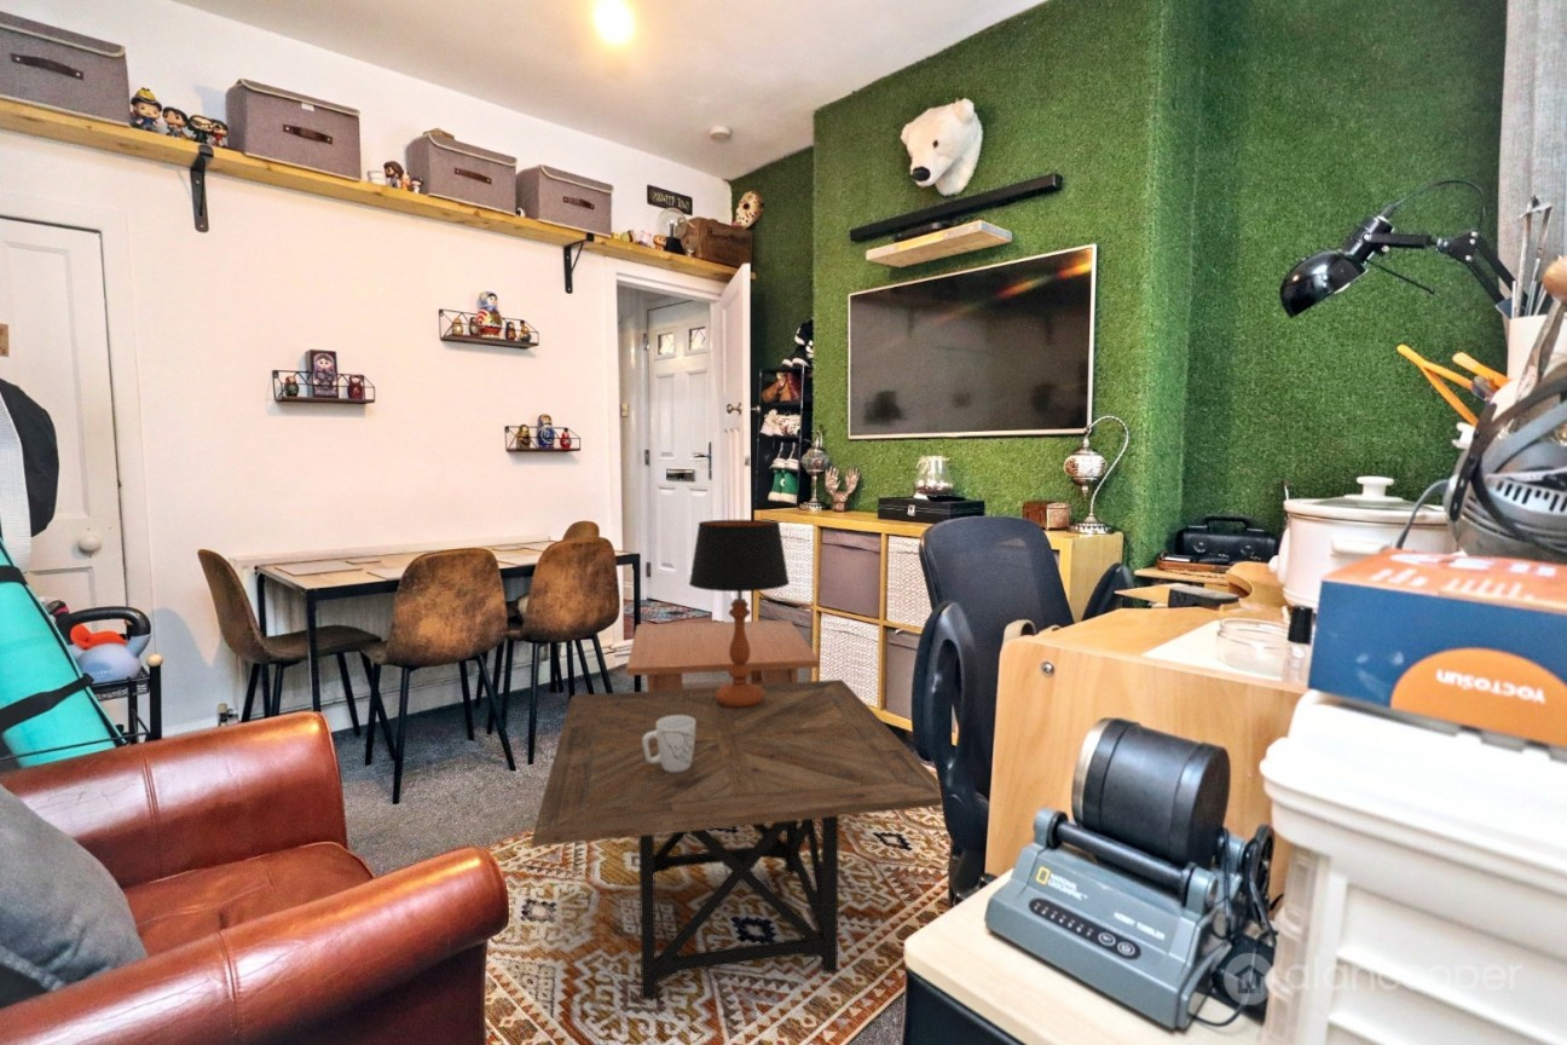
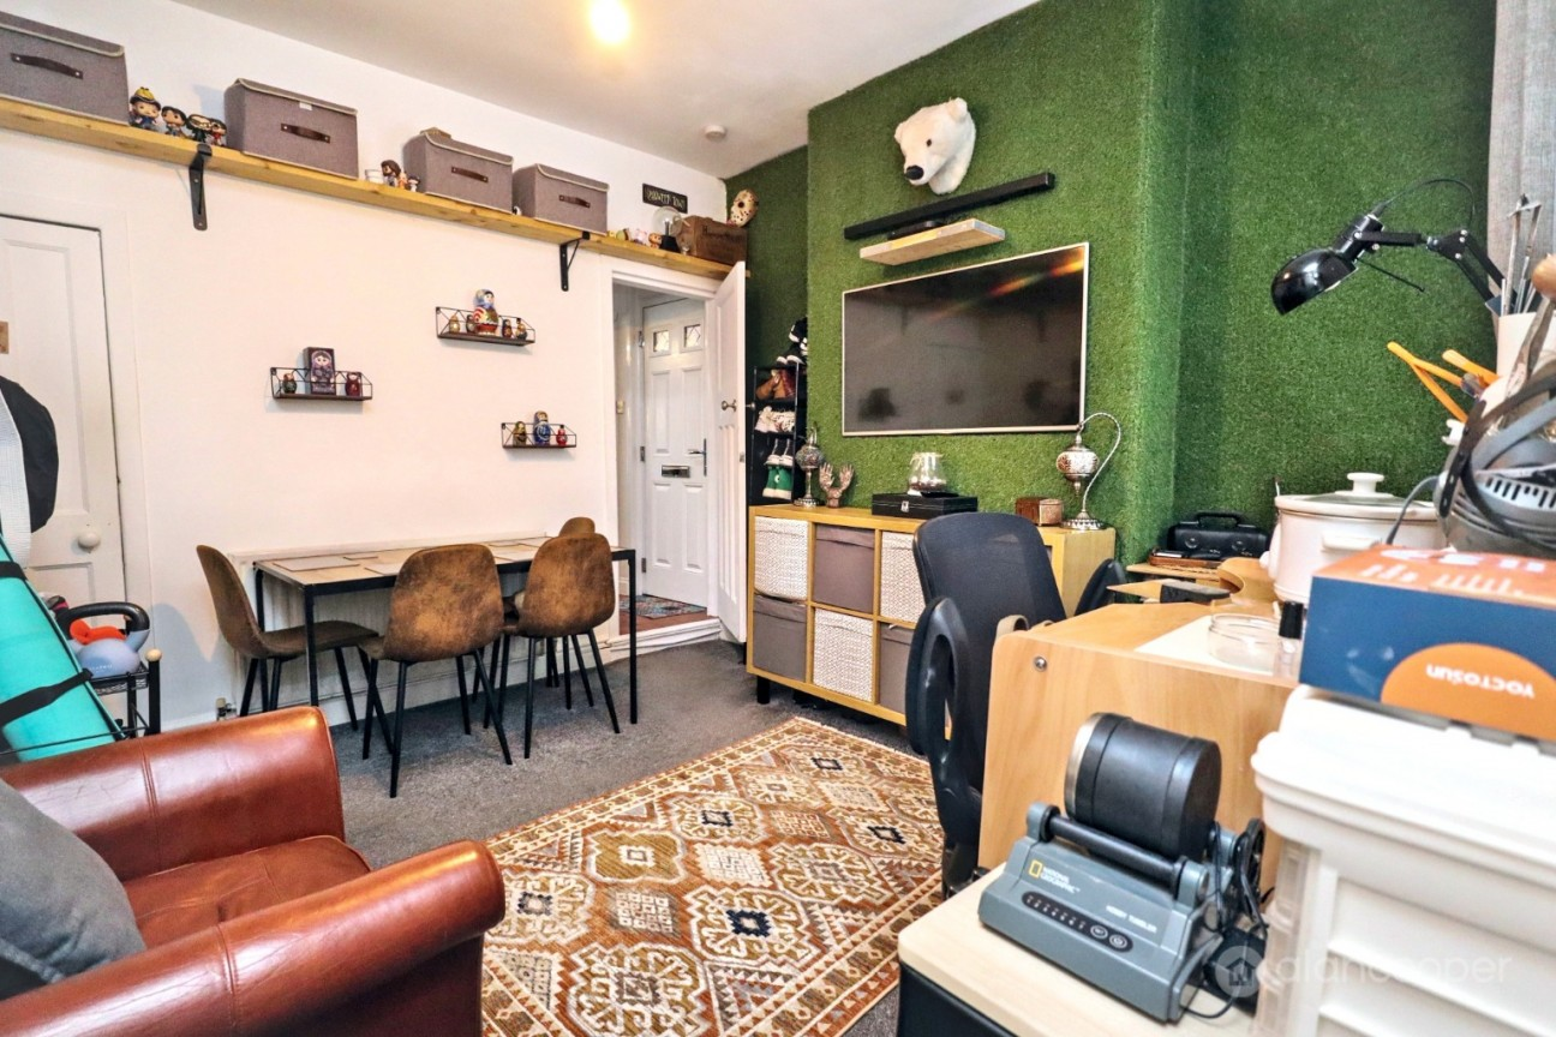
- mug [643,715,695,772]
- side table [531,679,943,1000]
- table lamp [688,519,791,708]
- coffee table [625,619,821,692]
